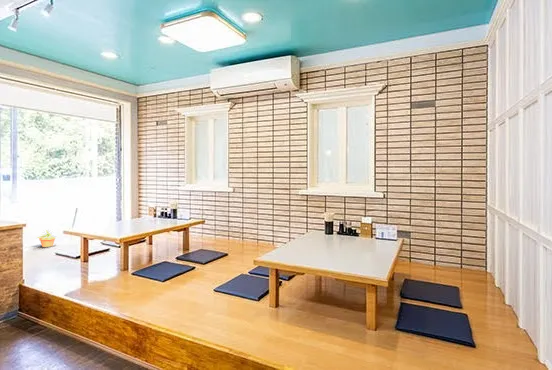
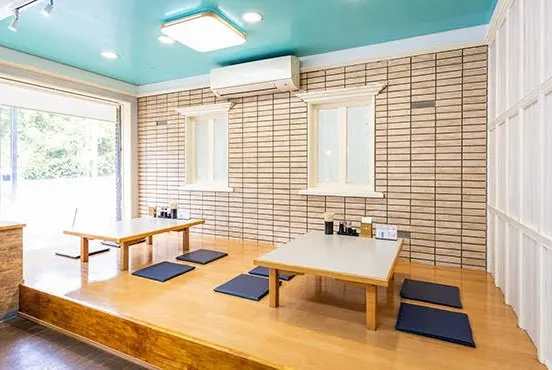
- potted plant [36,228,58,248]
